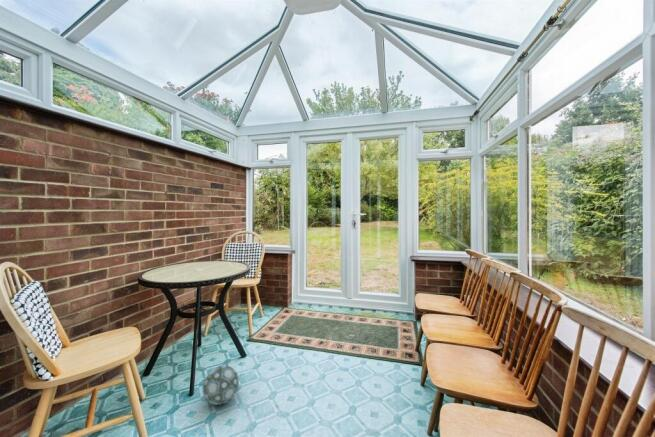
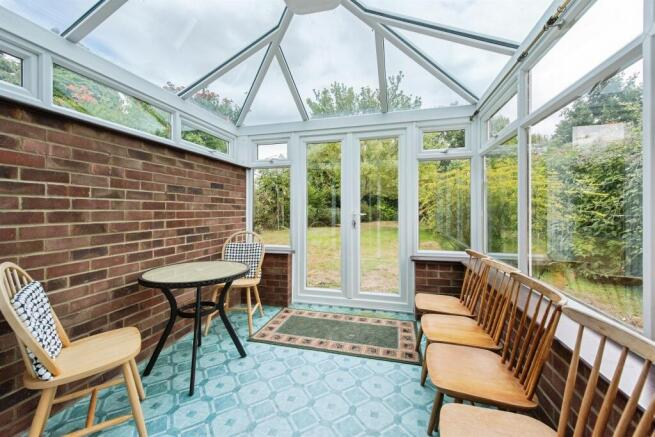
- ball [202,364,240,406]
